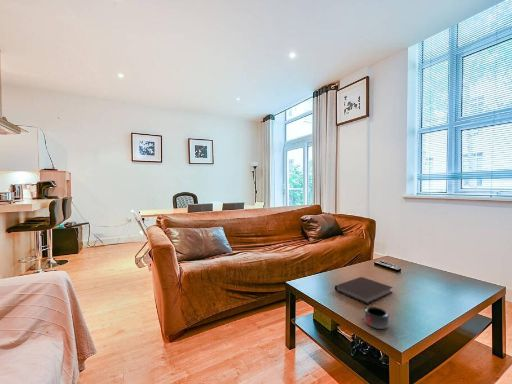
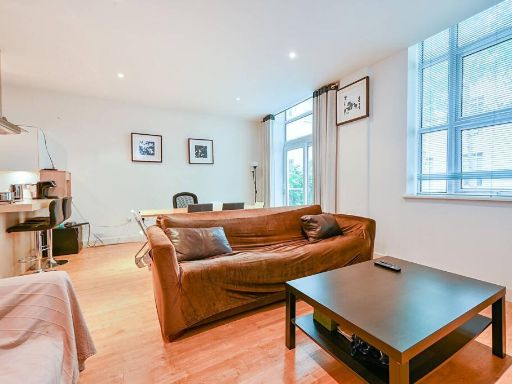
- notebook [334,276,394,305]
- mug [363,306,390,330]
